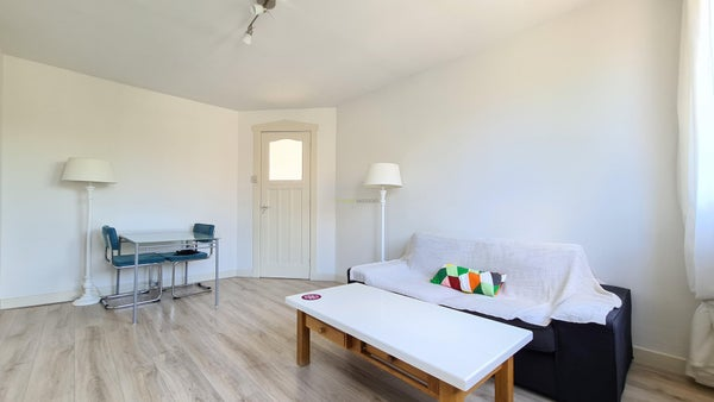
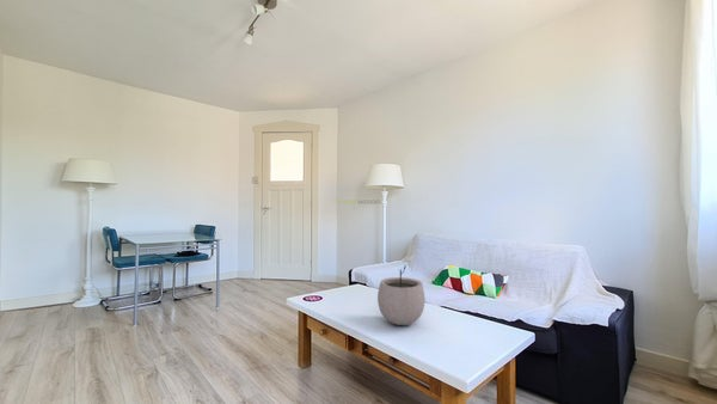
+ plant pot [376,264,427,326]
